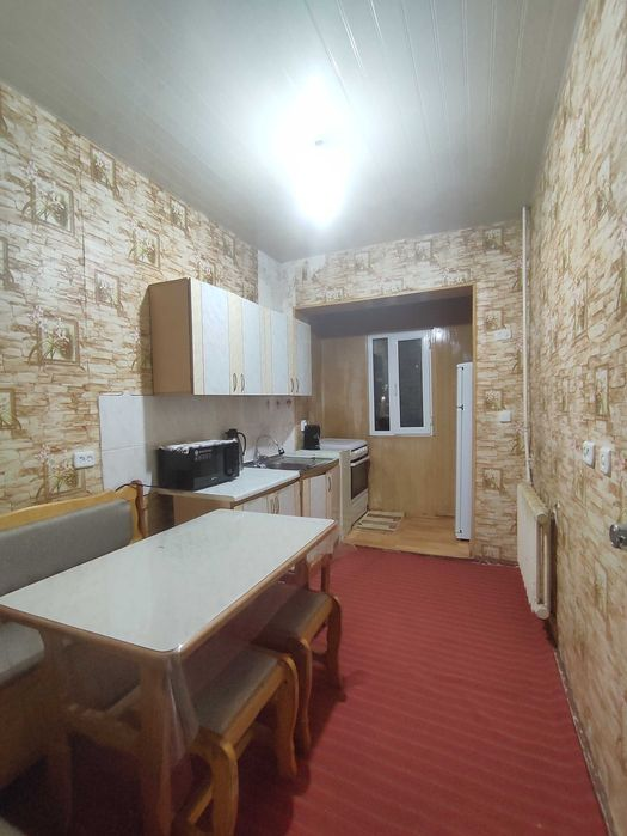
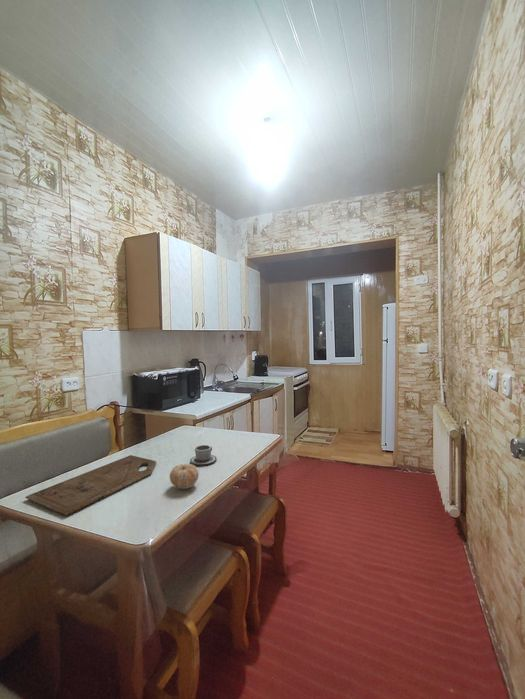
+ fruit [169,463,200,490]
+ cup [189,444,218,466]
+ cutting board [24,454,158,517]
